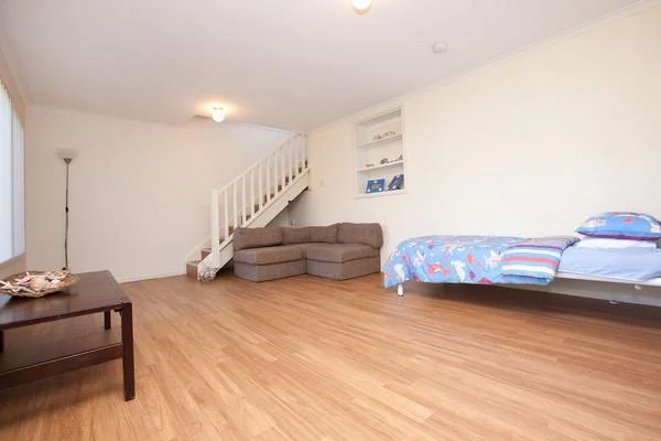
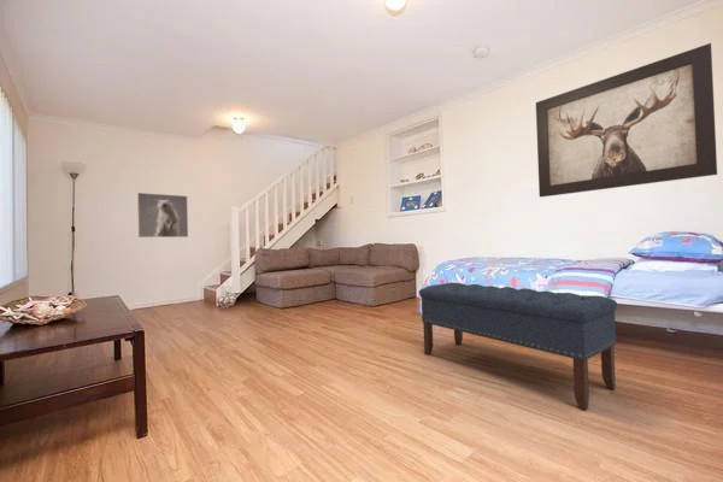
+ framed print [136,192,189,239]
+ bench [418,282,618,411]
+ wall art [535,42,718,199]
